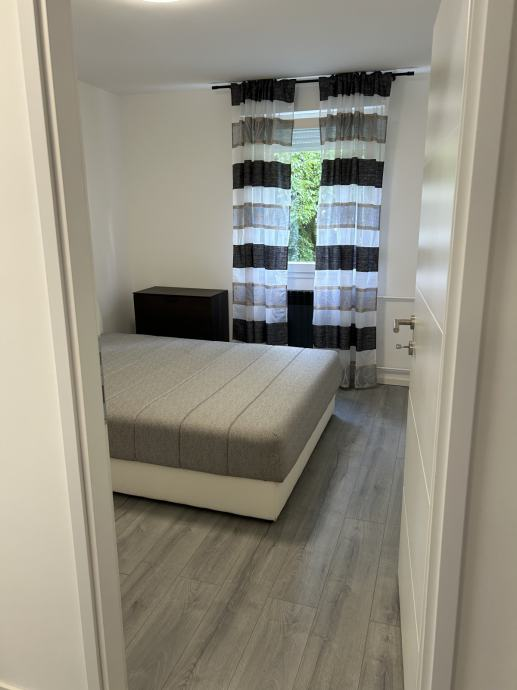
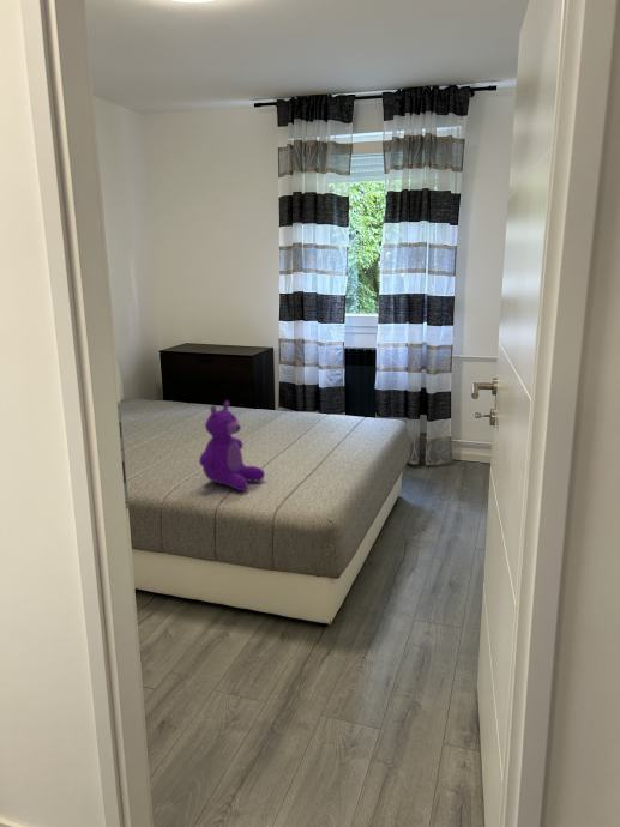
+ teddy bear [198,399,266,493]
